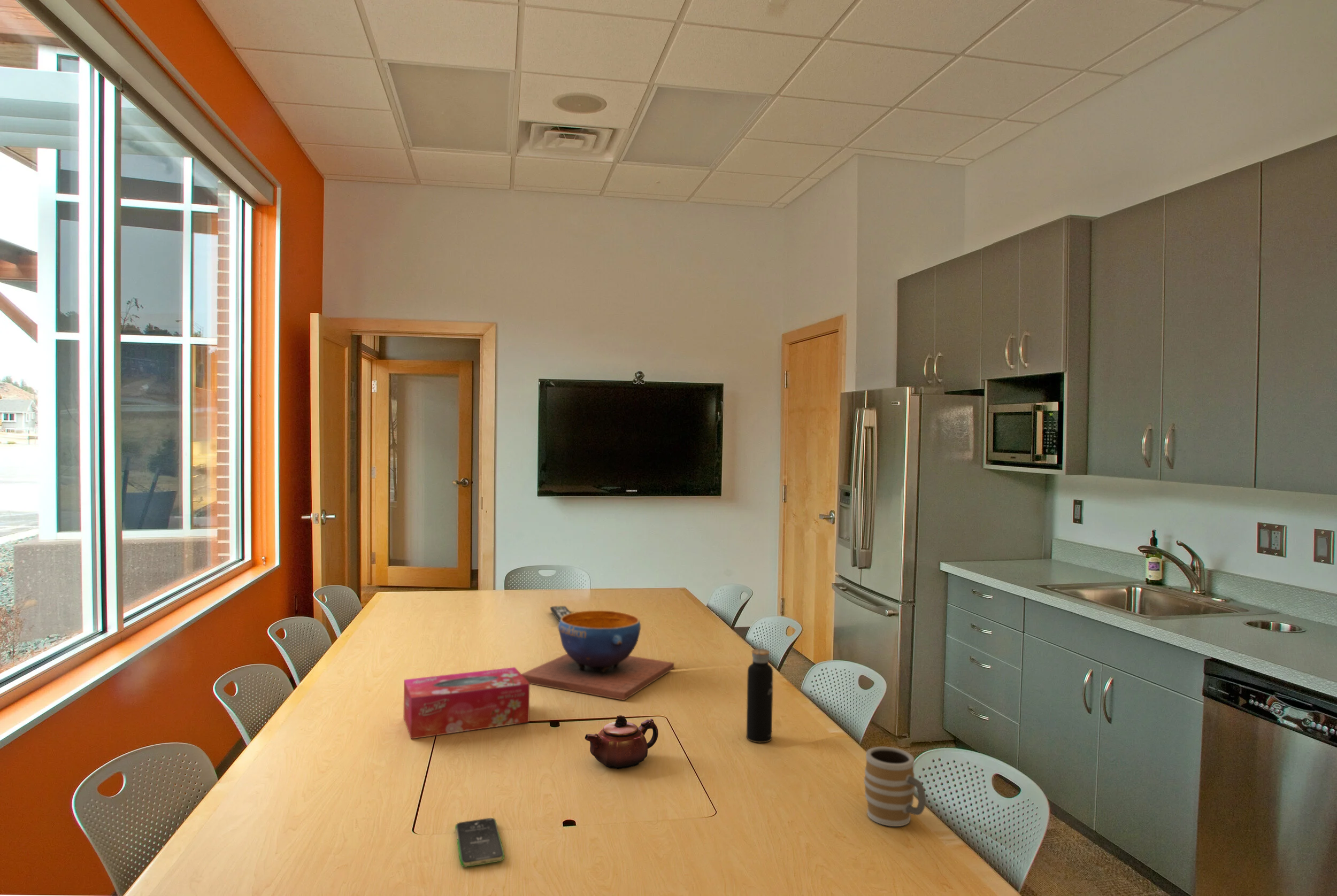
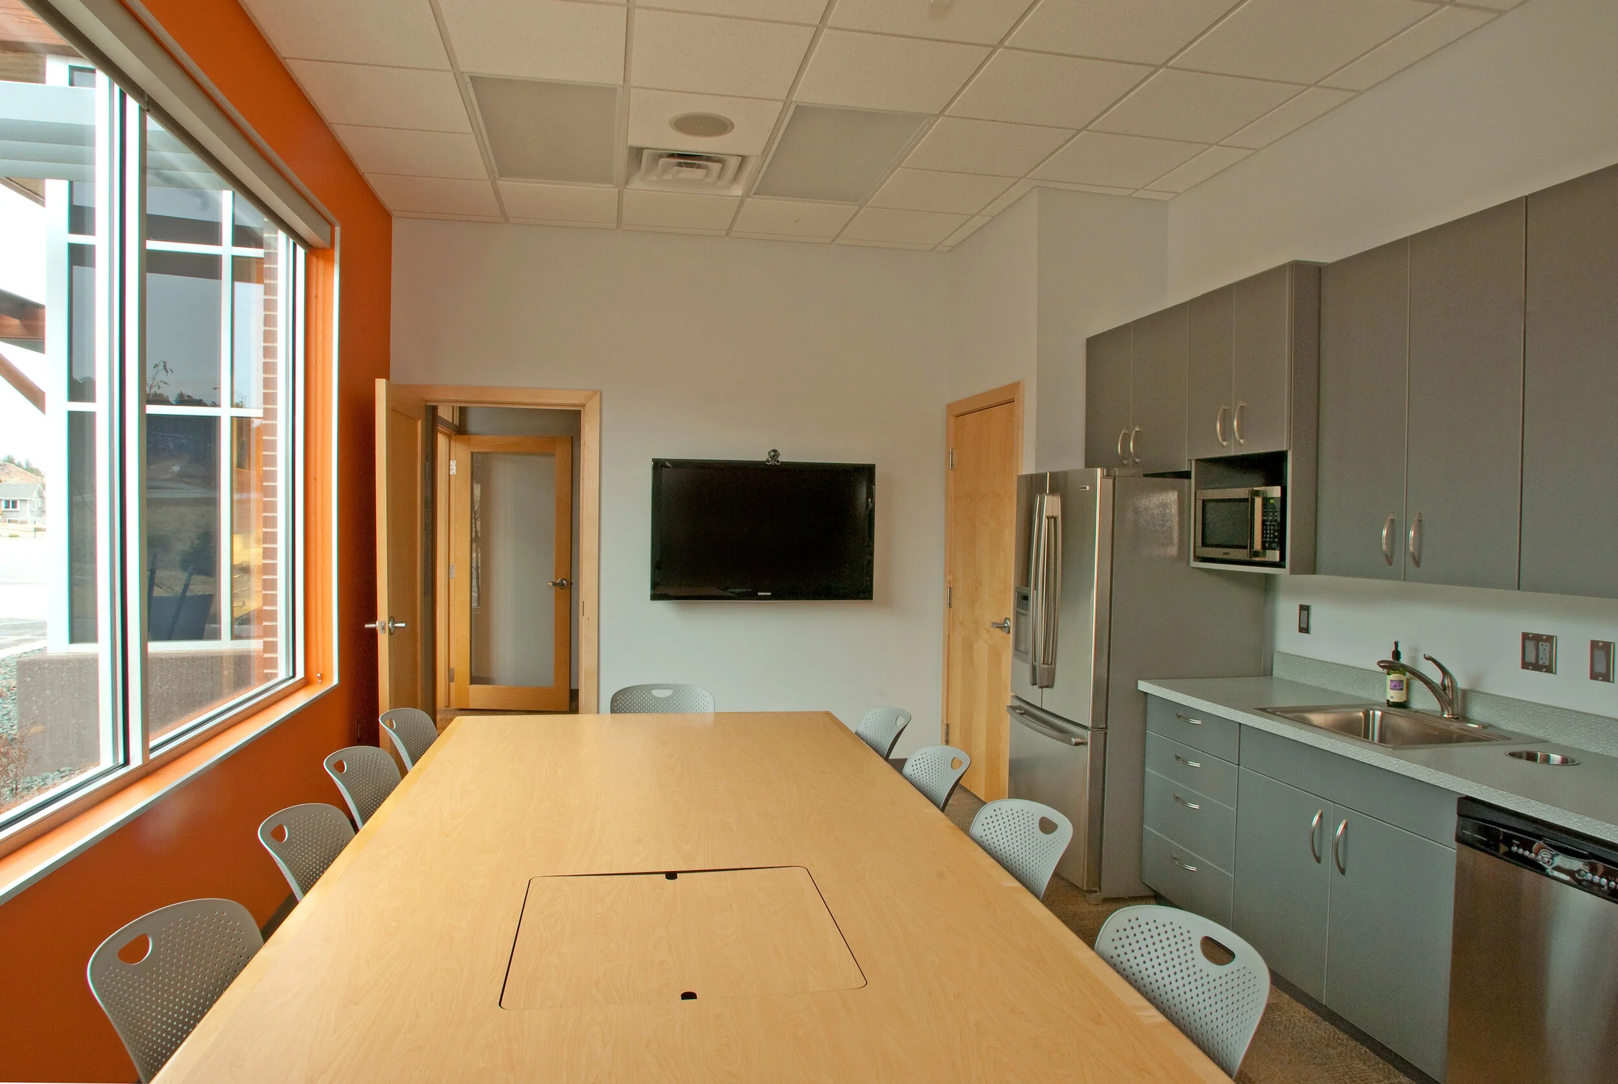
- mug [864,746,926,827]
- water bottle [746,641,773,743]
- remote control [550,606,572,622]
- tissue box [403,667,530,739]
- teapot [584,715,659,769]
- decorative bowl [521,610,675,701]
- smartphone [455,817,505,868]
